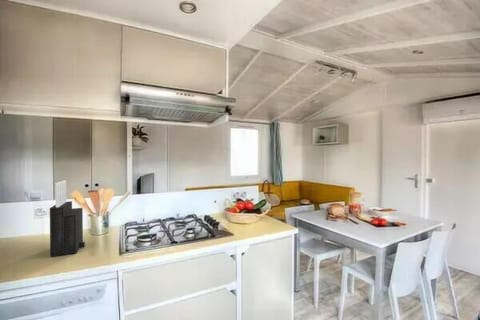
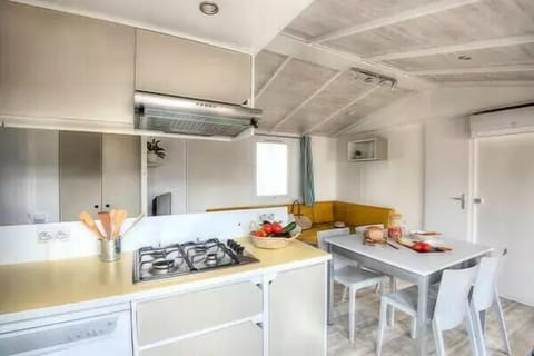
- knife block [49,179,86,258]
